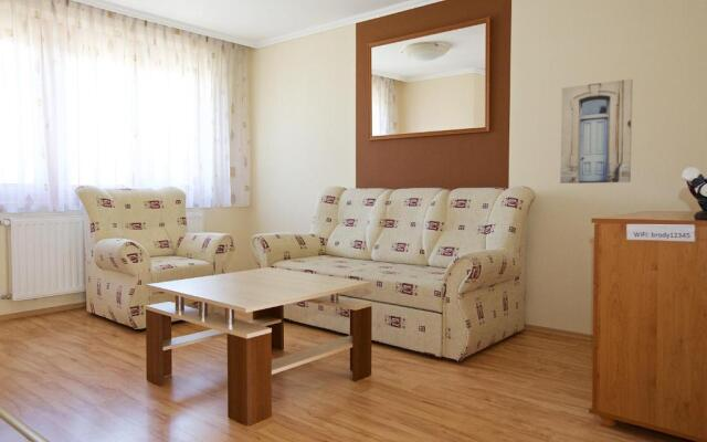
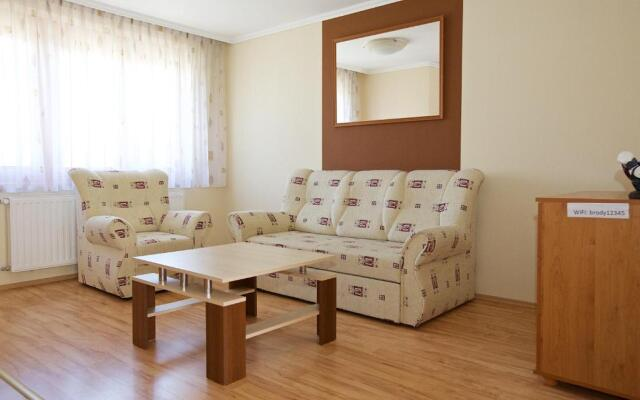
- wall art [559,78,634,185]
